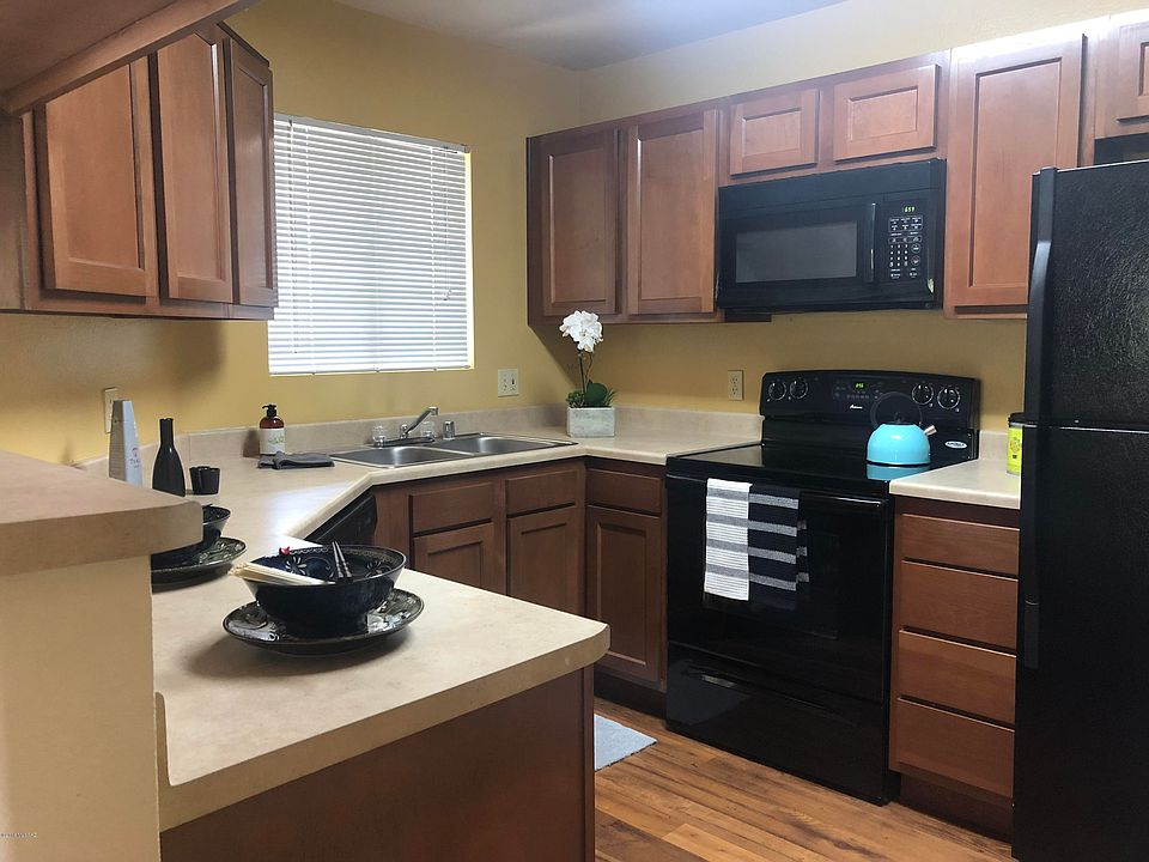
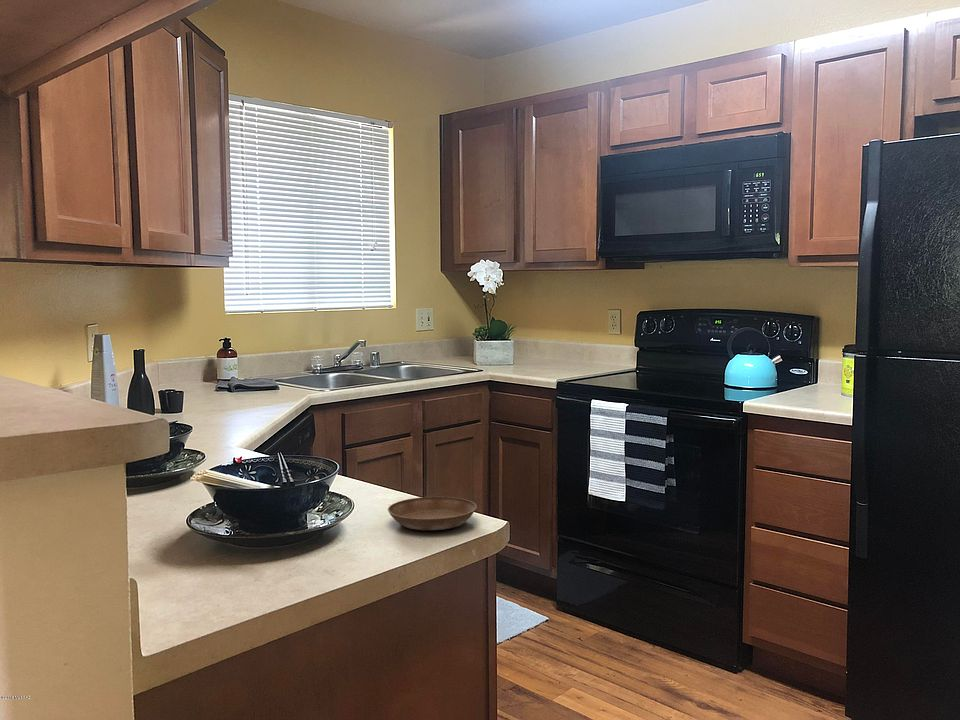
+ saucer [387,496,478,531]
